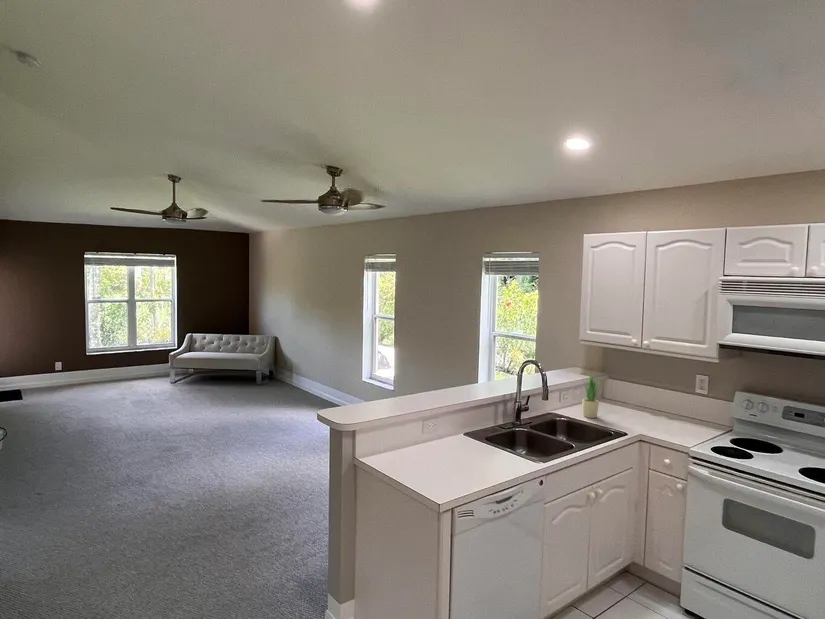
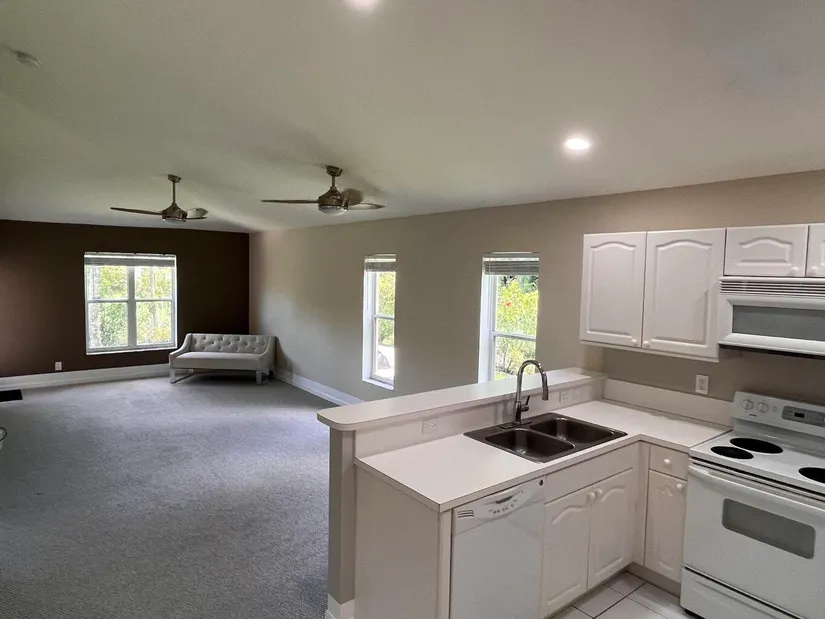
- potted plant [581,371,604,419]
